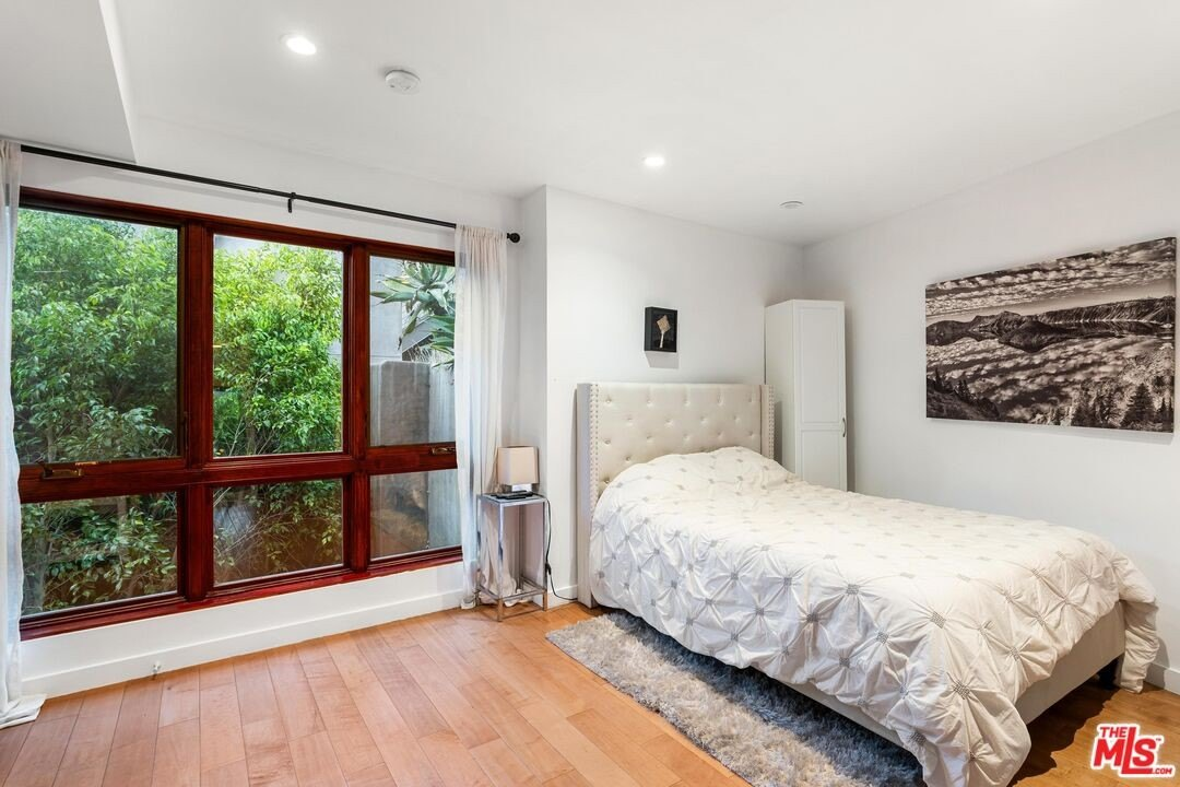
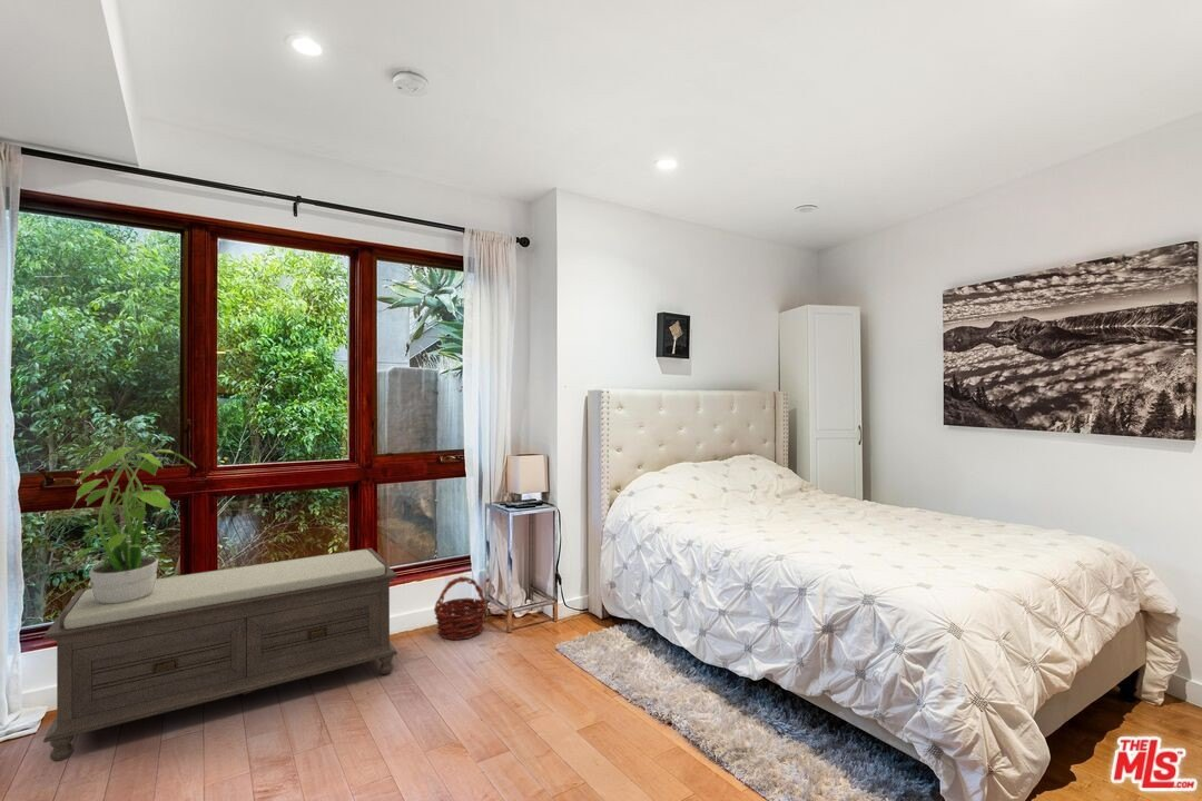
+ basket [433,575,487,641]
+ potted plant [69,438,198,604]
+ bench [42,547,398,763]
